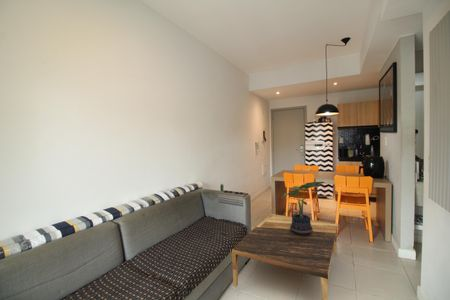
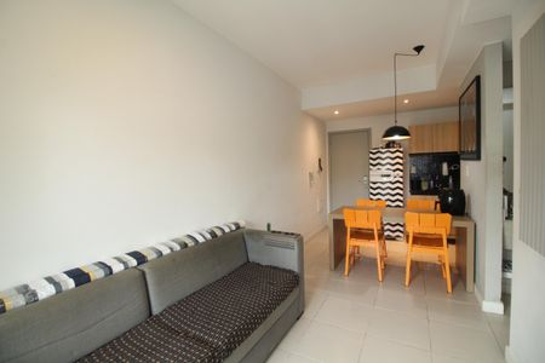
- potted plant [282,181,326,236]
- coffee table [230,213,339,300]
